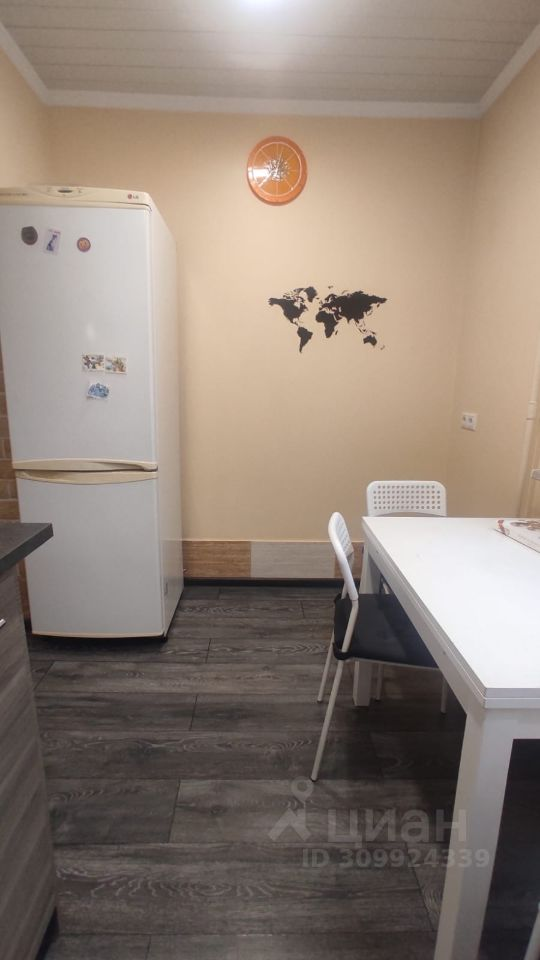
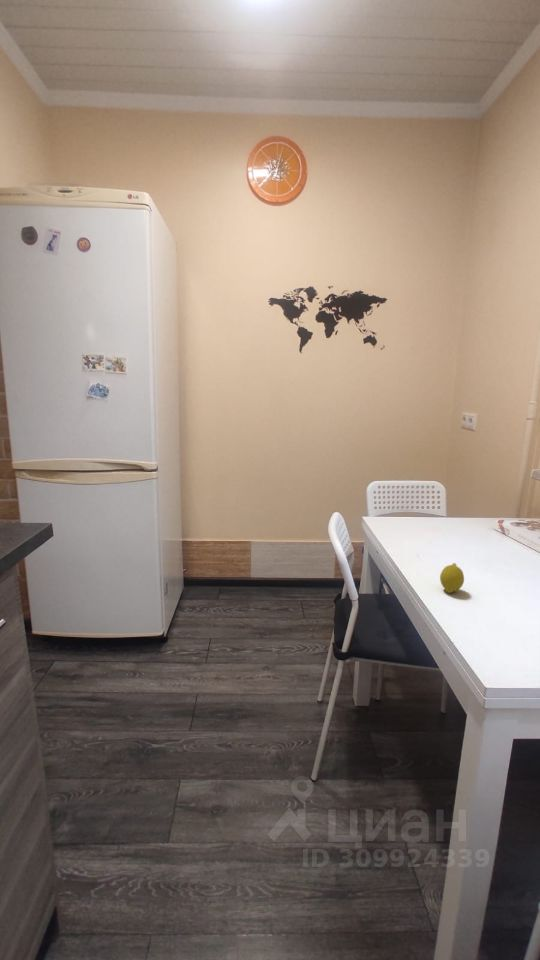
+ fruit [439,562,465,594]
